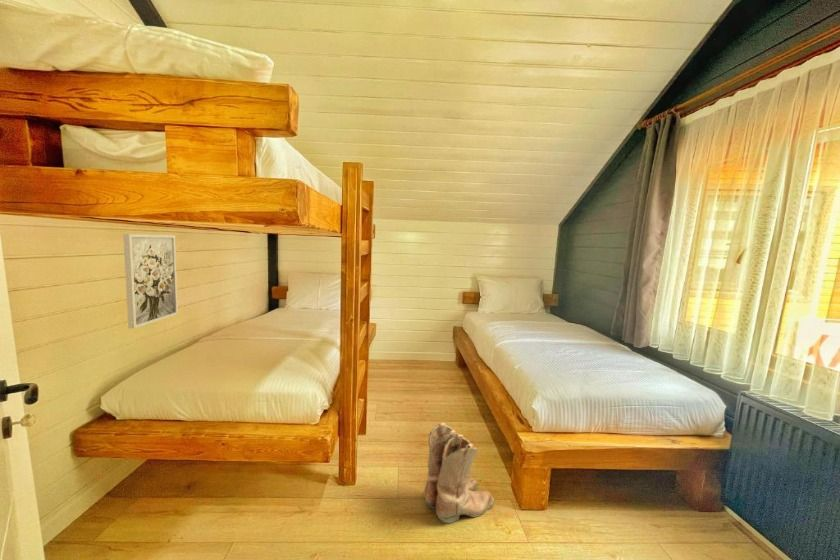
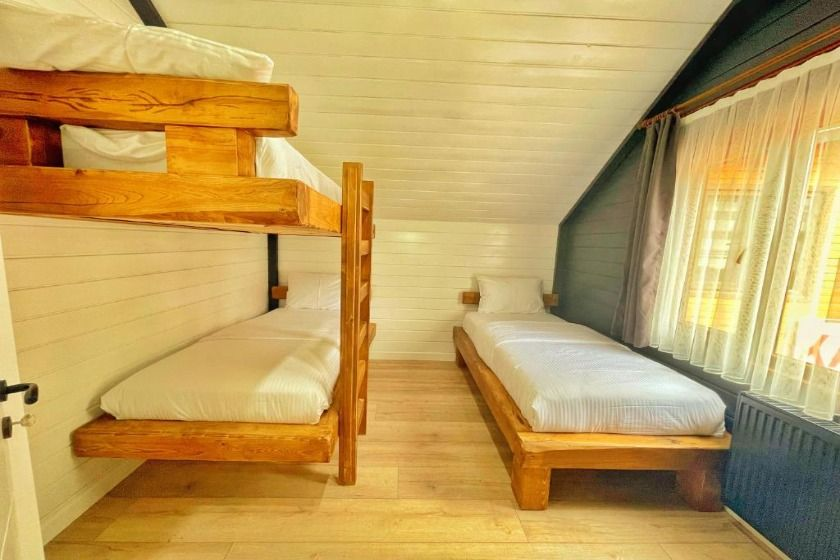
- boots [423,422,494,524]
- wall art [122,233,179,329]
